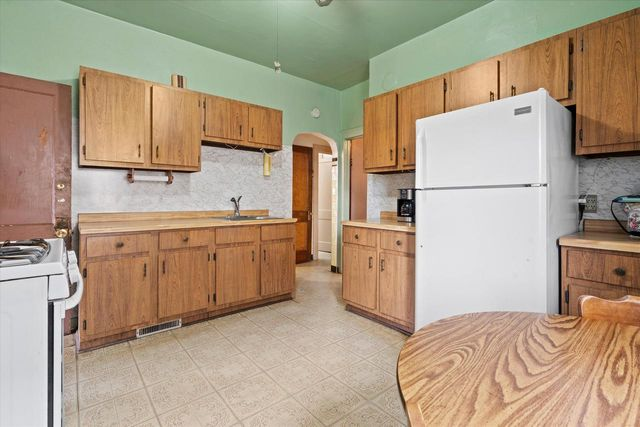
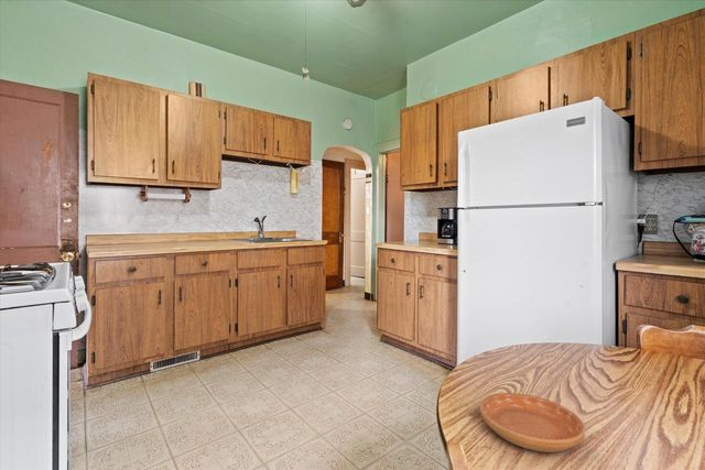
+ saucer [478,392,587,453]
